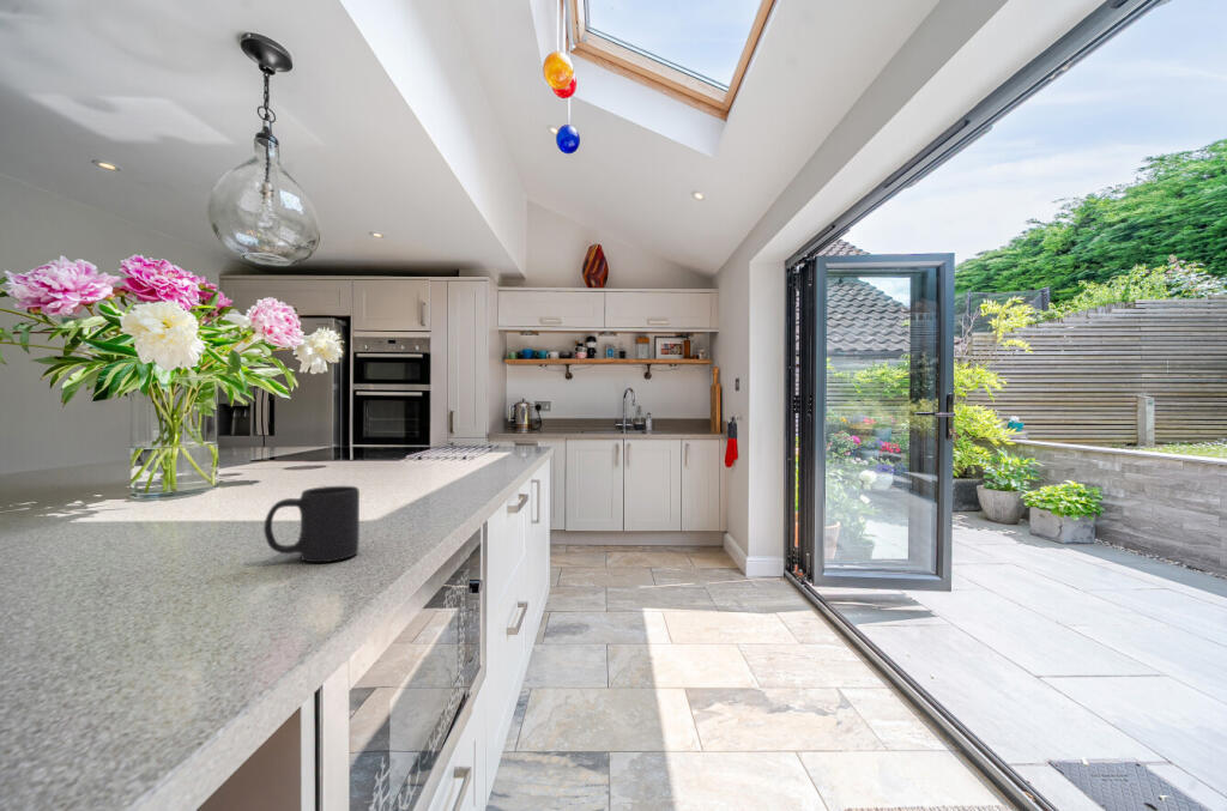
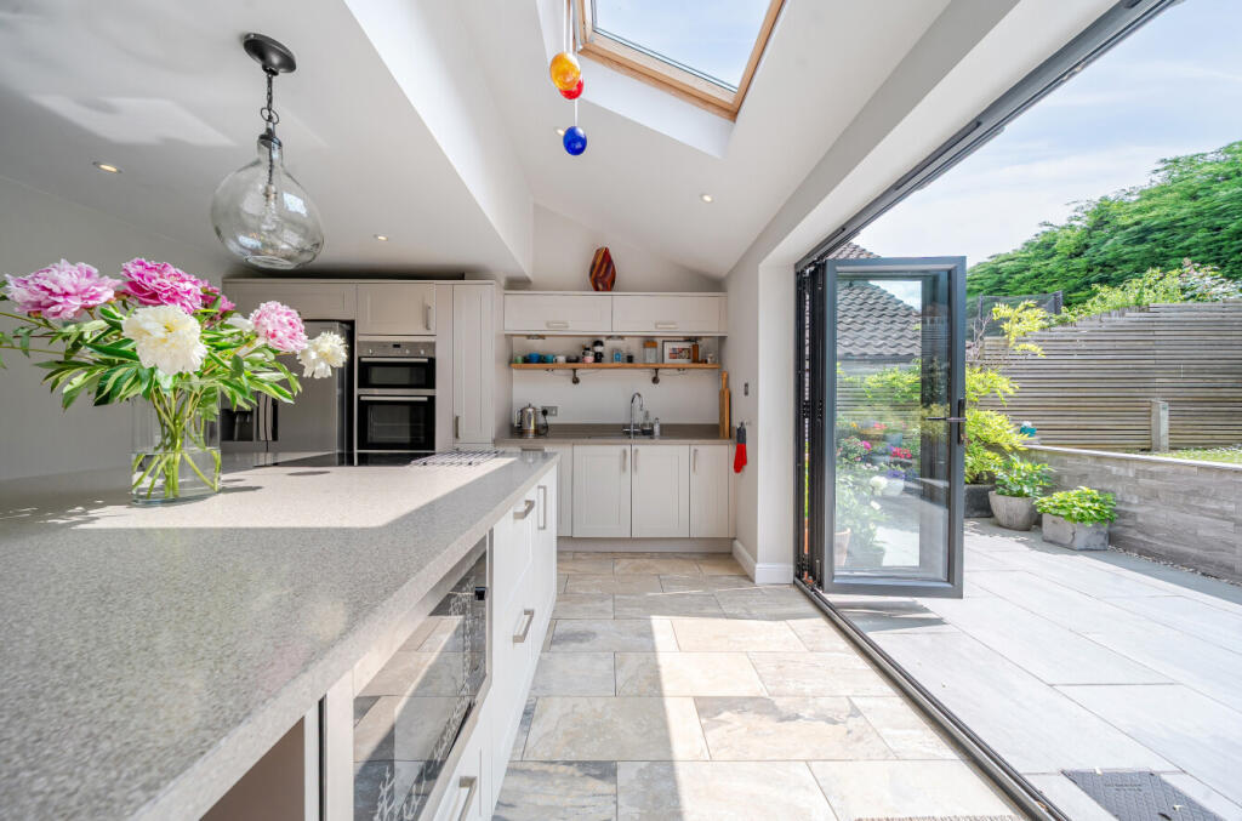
- mug [262,485,361,563]
